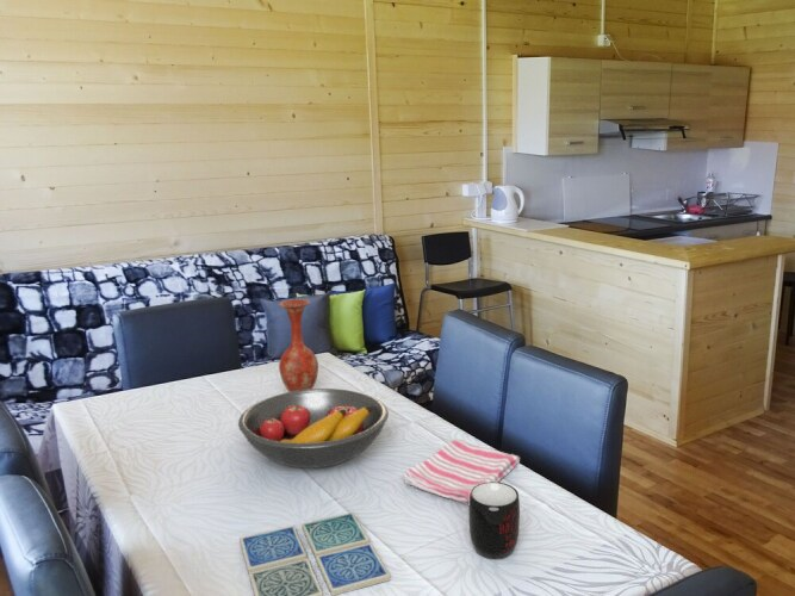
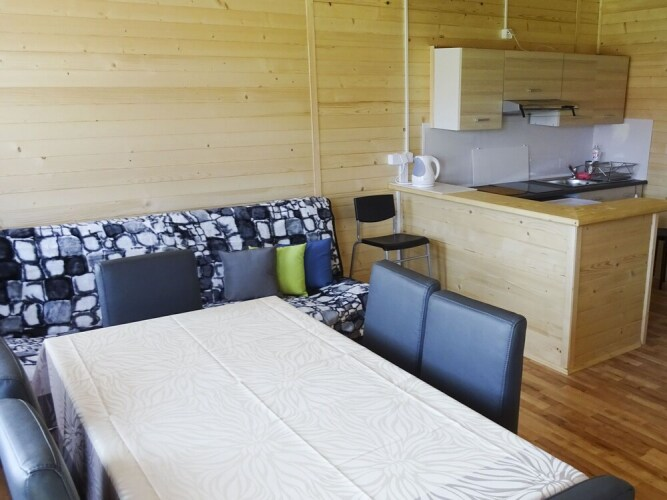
- drink coaster [238,511,391,596]
- dish towel [403,439,521,507]
- mug [467,482,521,560]
- vase [278,298,319,392]
- fruit bowl [237,387,390,470]
